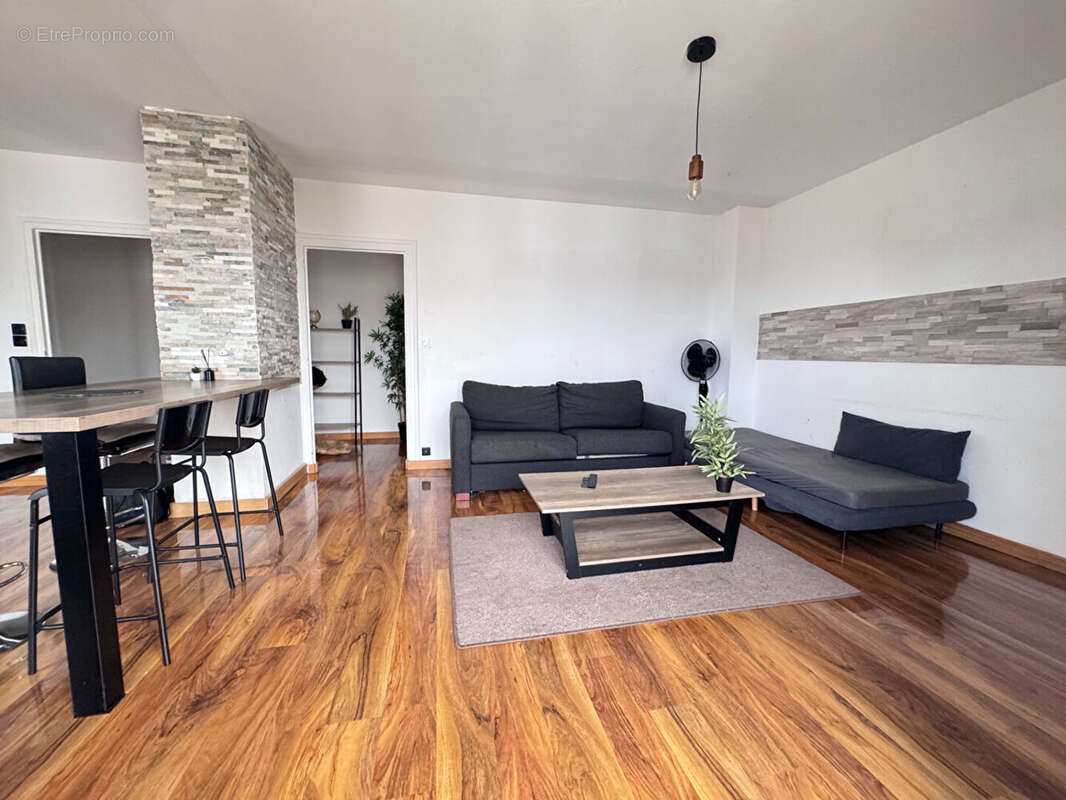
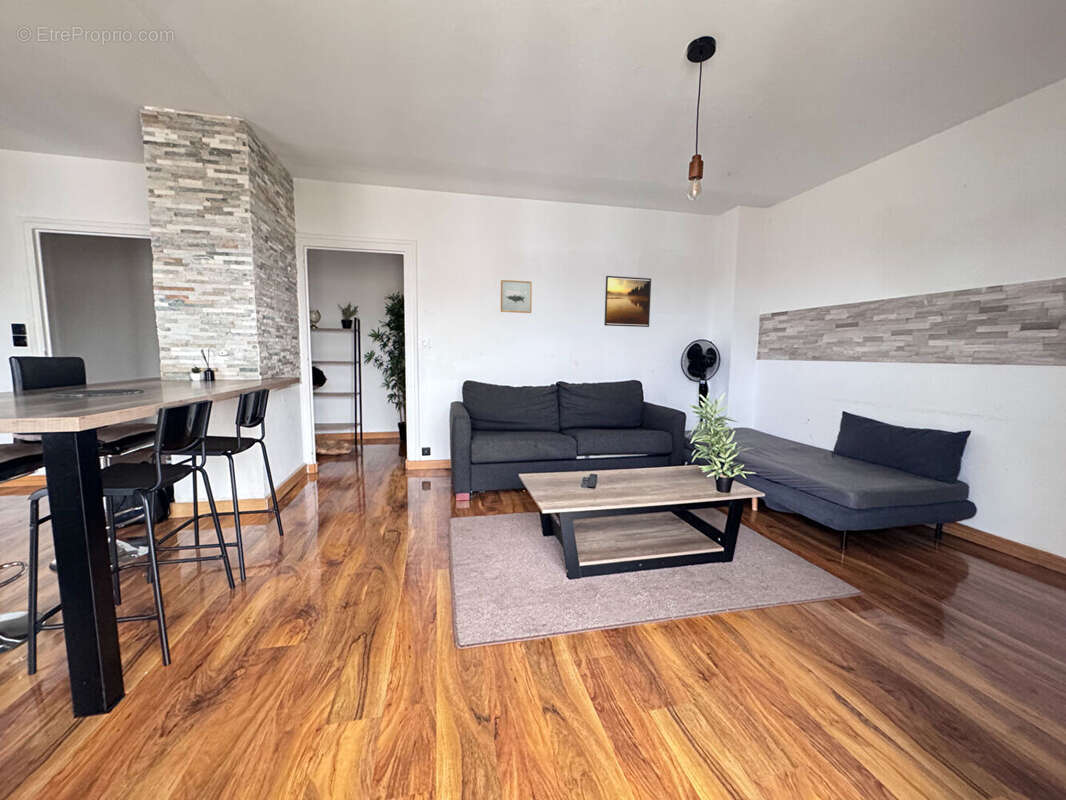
+ wall art [500,279,533,314]
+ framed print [603,275,652,328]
